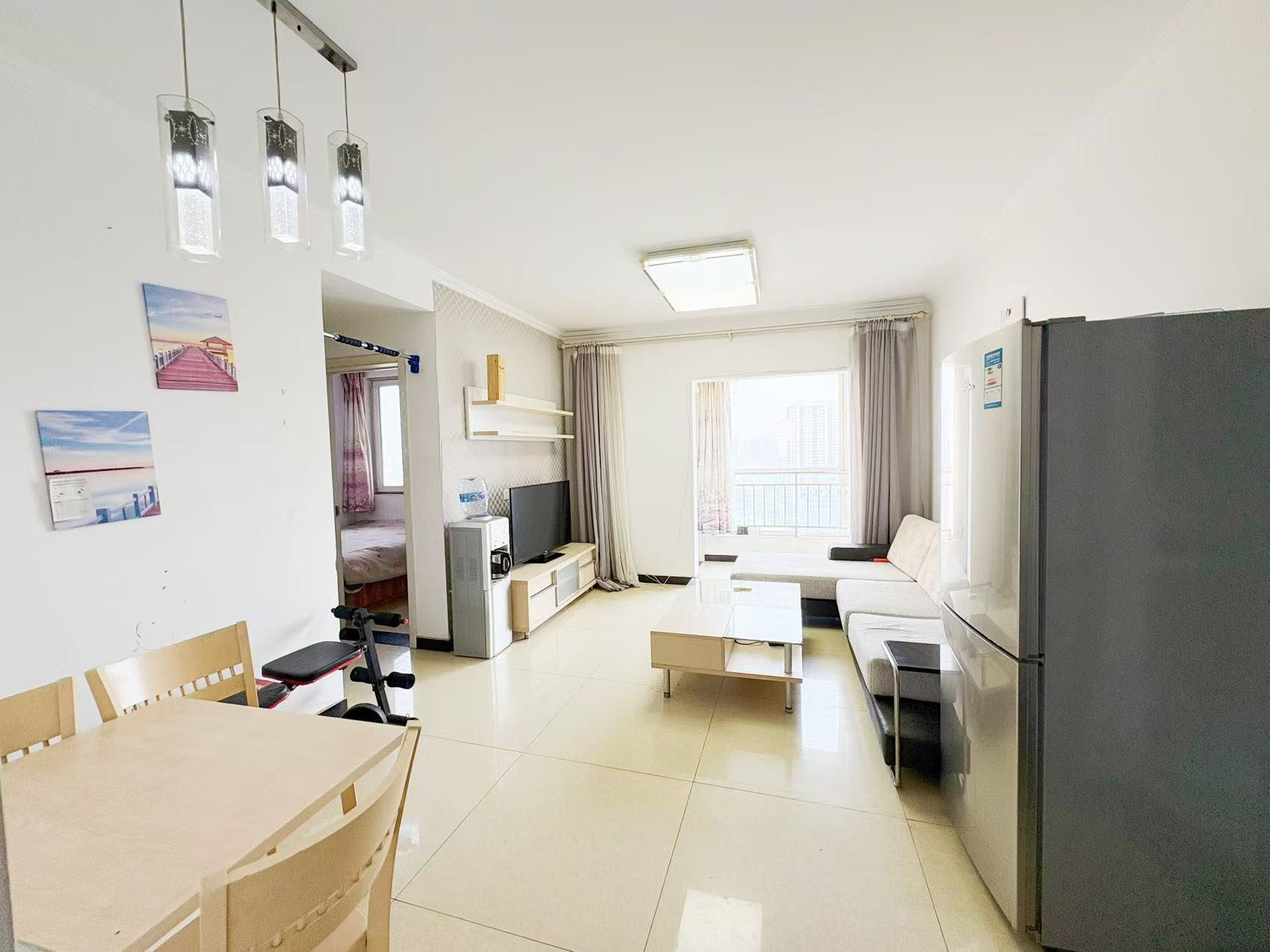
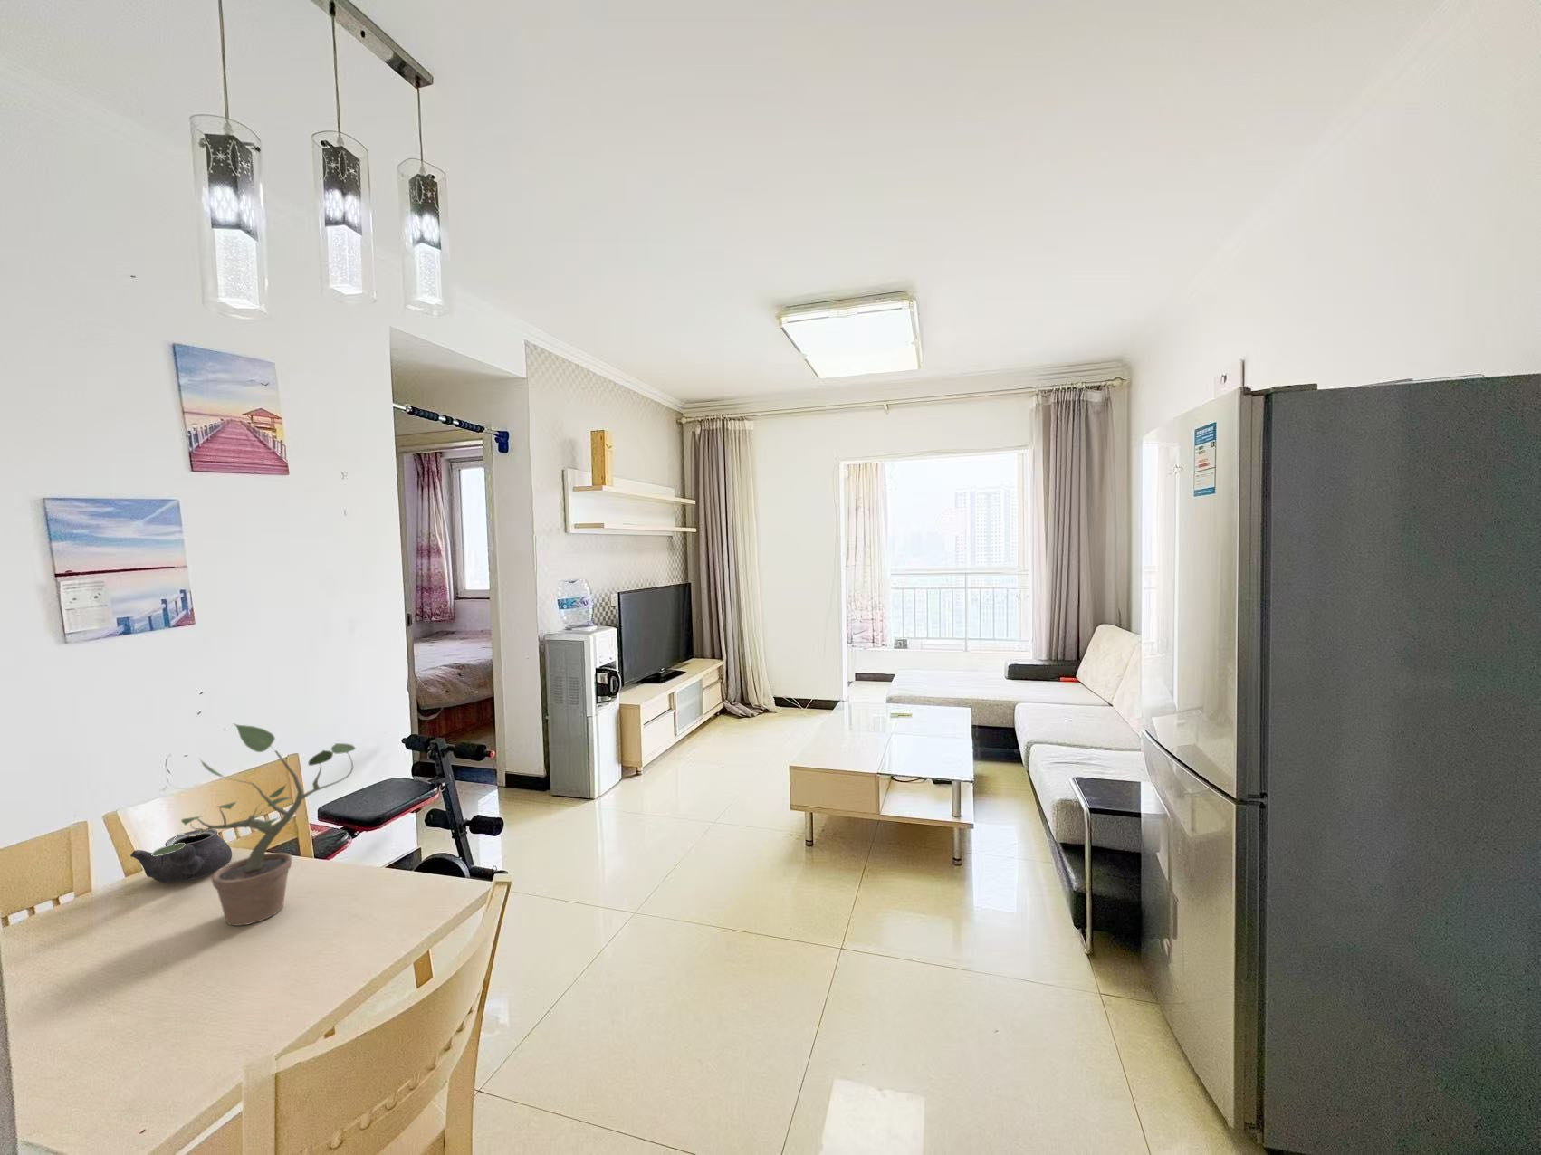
+ teapot [130,829,233,883]
+ potted plant [152,723,356,927]
